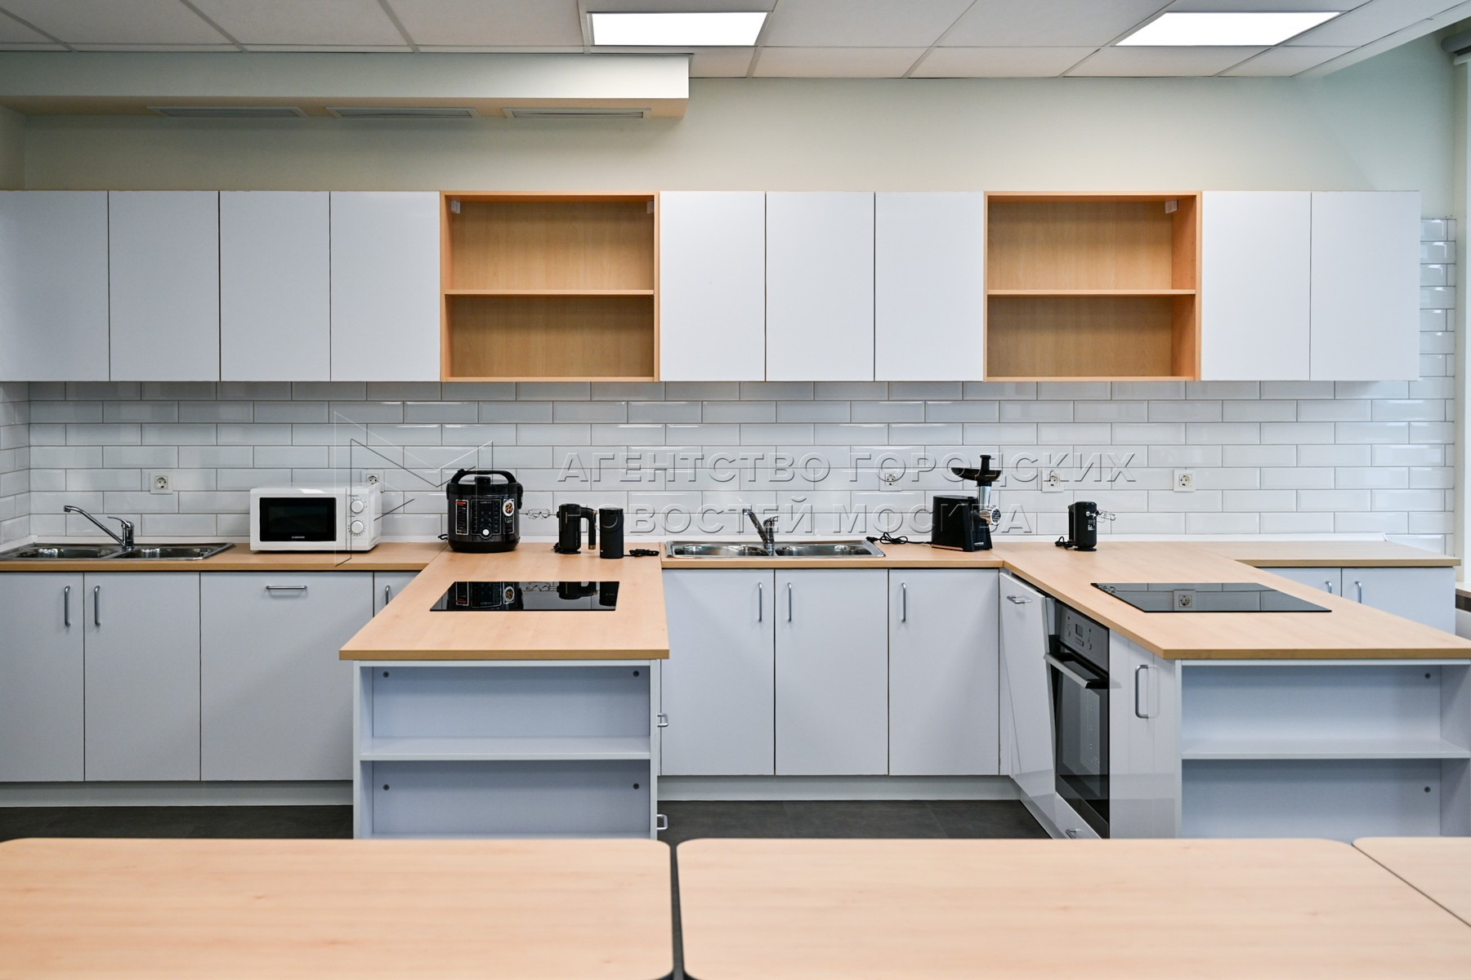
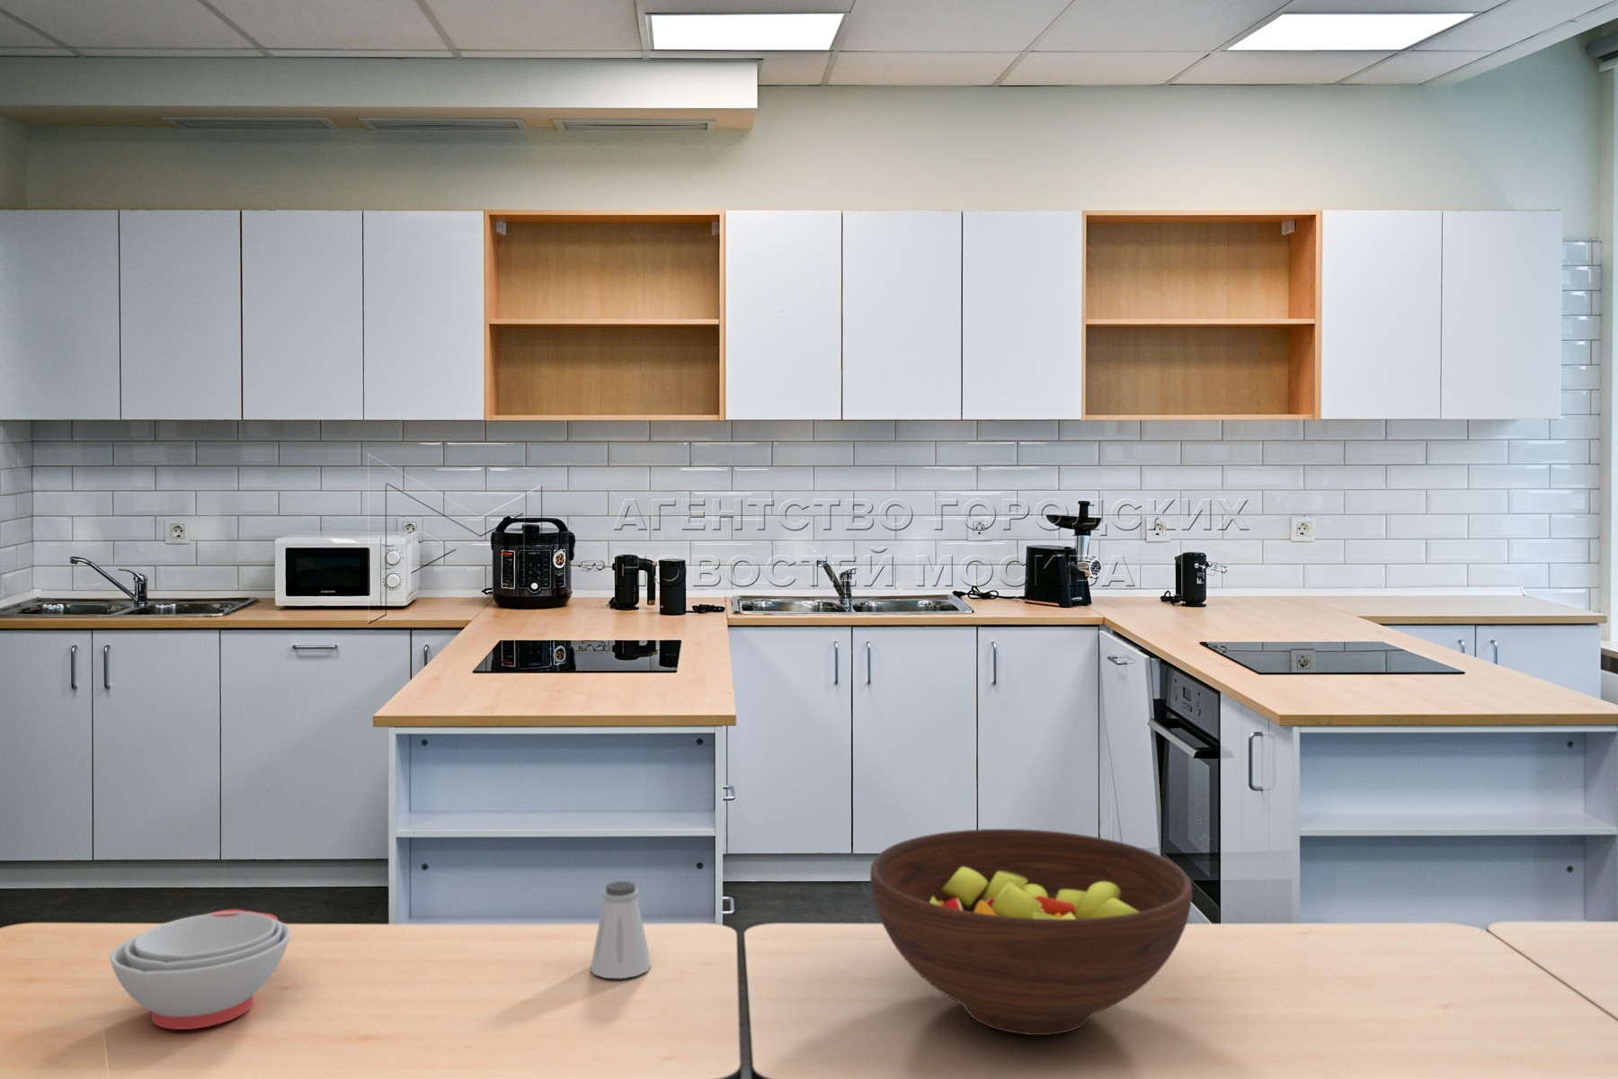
+ saltshaker [589,880,651,979]
+ soup bowl [110,908,291,1031]
+ fruit bowl [869,829,1193,1036]
